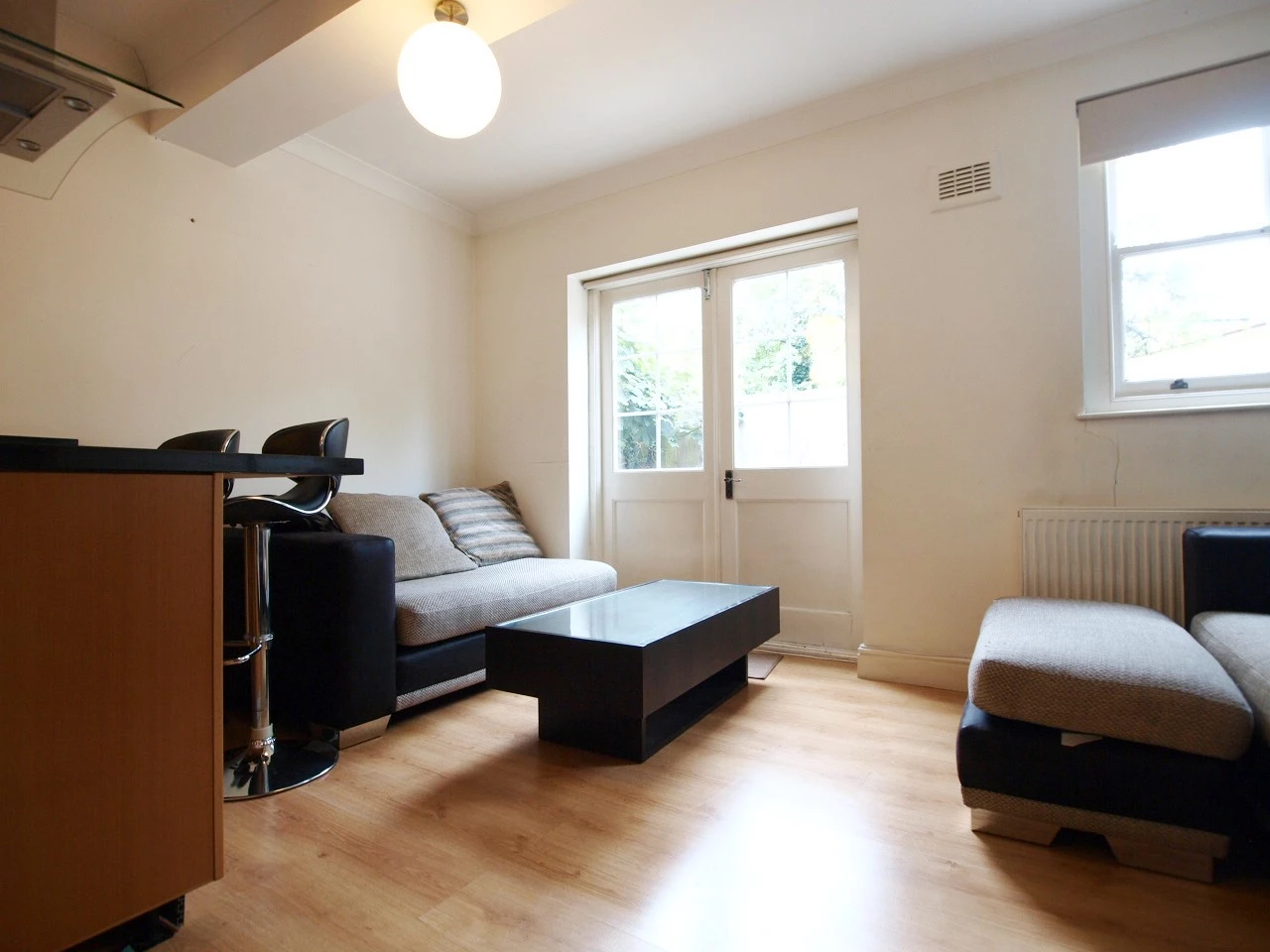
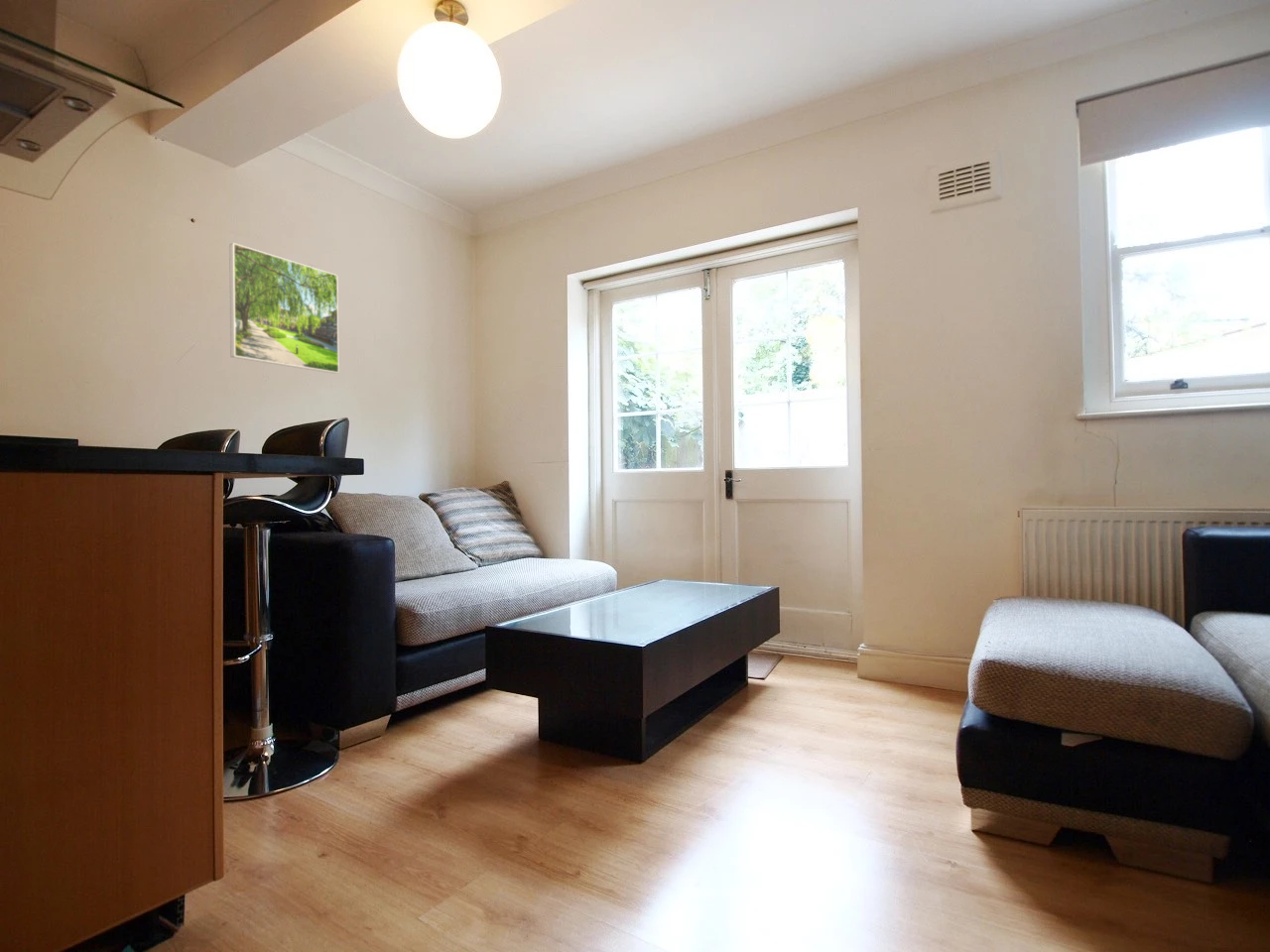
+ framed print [228,242,340,375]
